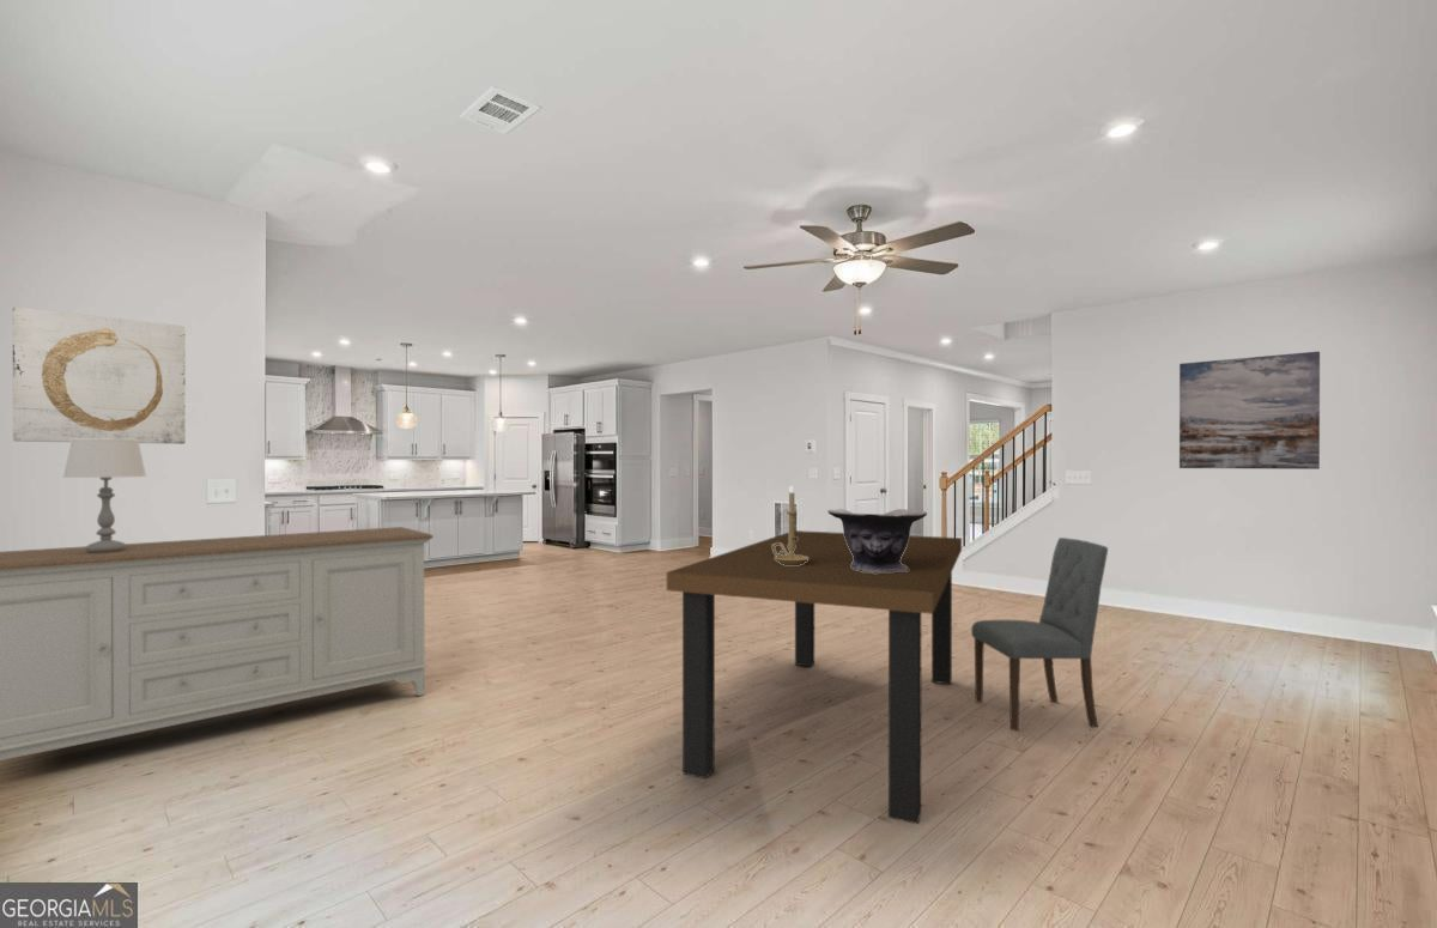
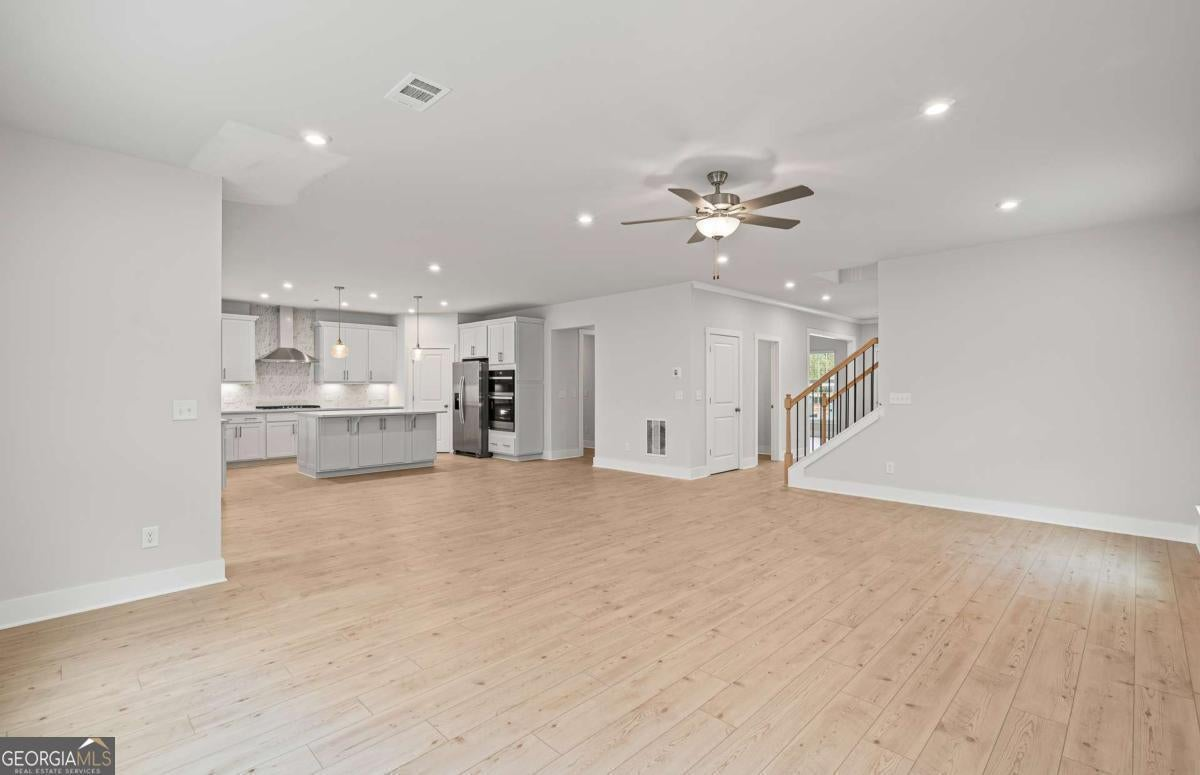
- decorative bowl [826,508,928,574]
- dining table [666,529,963,825]
- sideboard [0,526,435,762]
- wall art [1178,351,1321,471]
- table lamp [61,439,147,553]
- wall art [12,305,187,445]
- dining chair [970,536,1109,732]
- candle holder [772,485,808,565]
